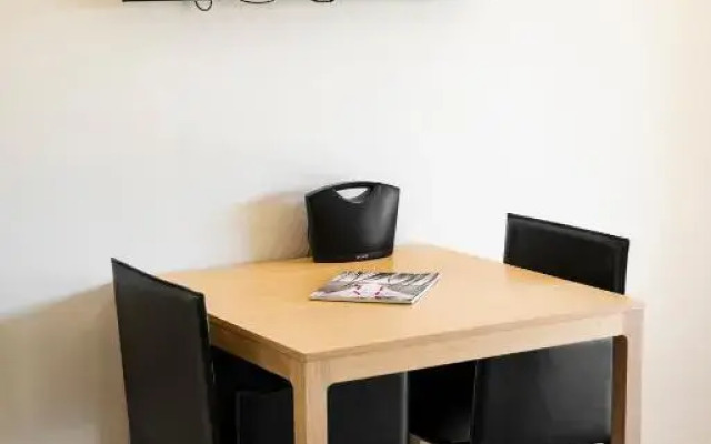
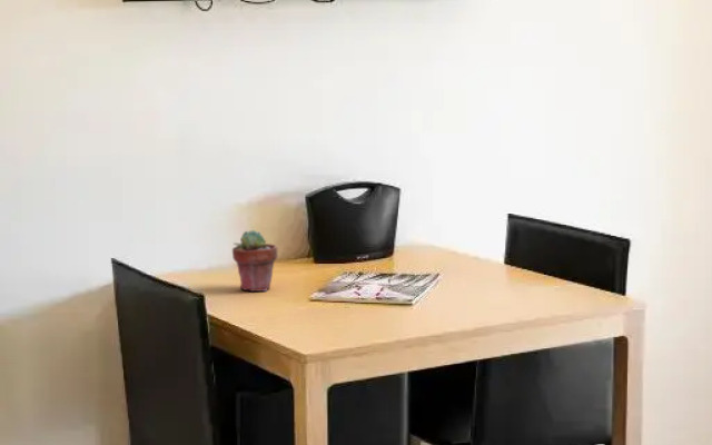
+ potted succulent [231,229,279,293]
